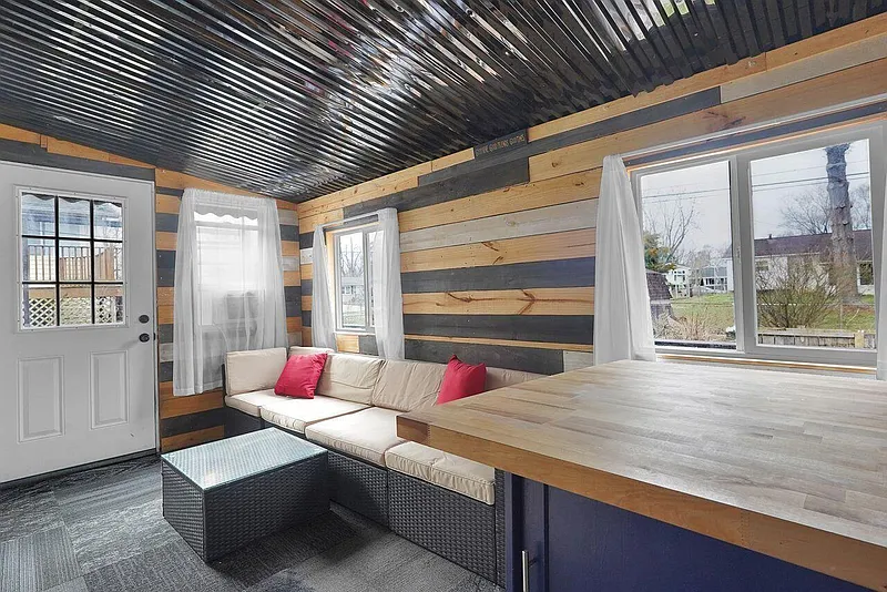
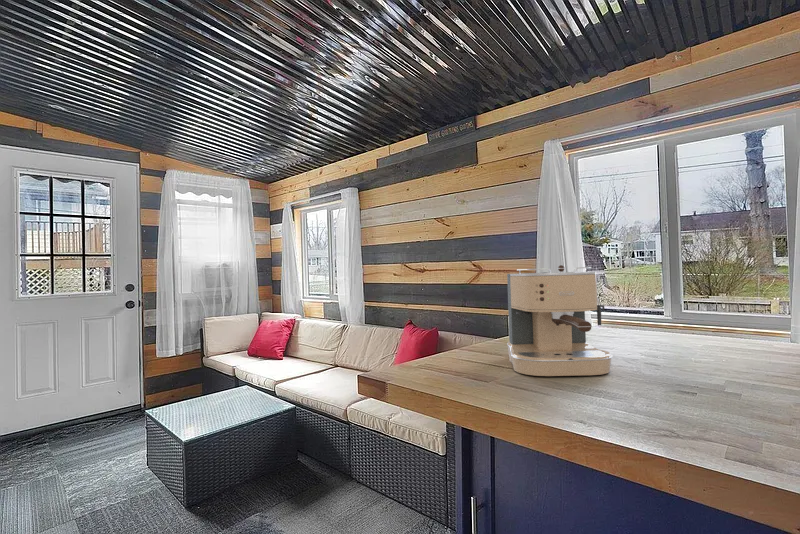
+ coffee maker [506,264,613,377]
